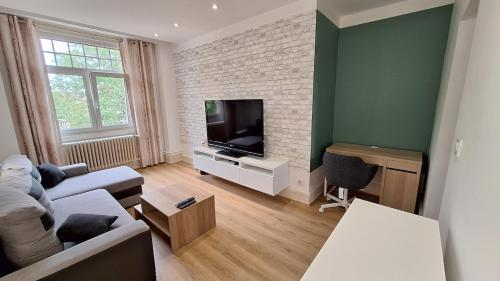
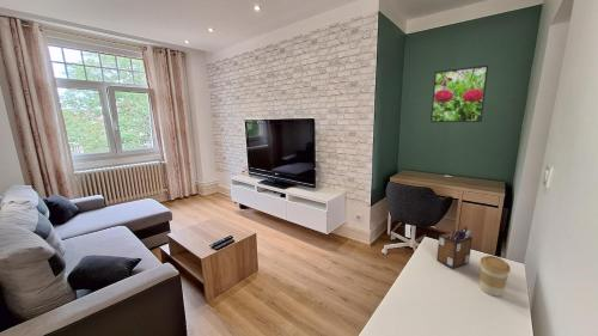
+ desk organizer [435,226,474,270]
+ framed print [429,65,489,123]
+ coffee cup [478,255,512,298]
